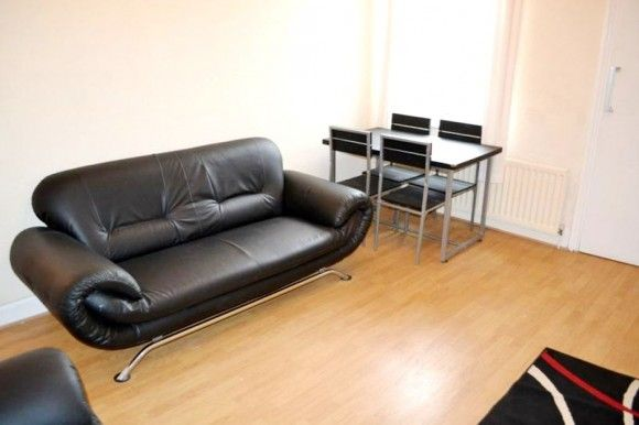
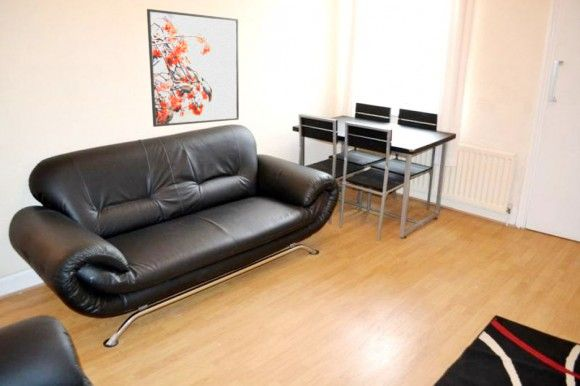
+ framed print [146,8,240,128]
